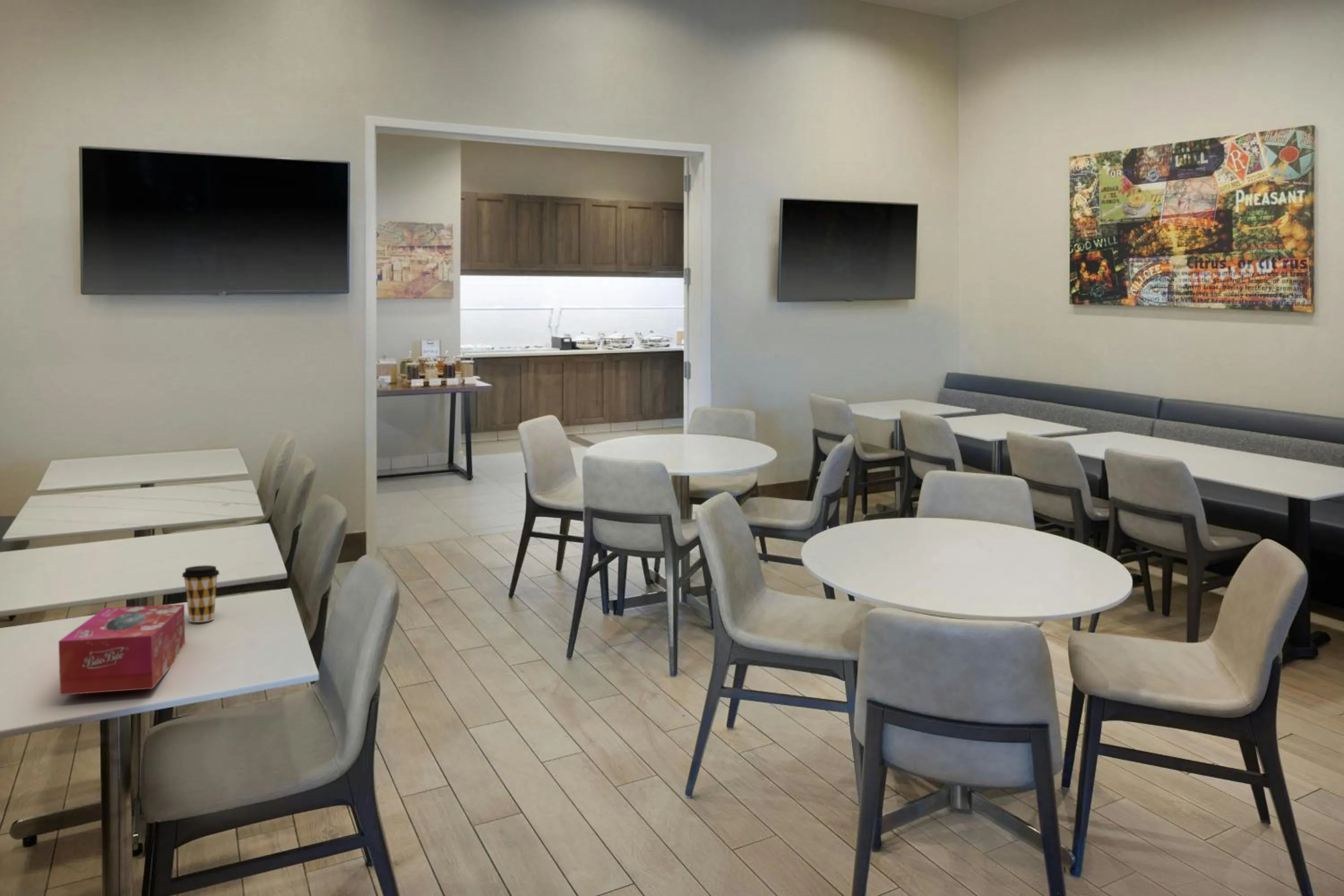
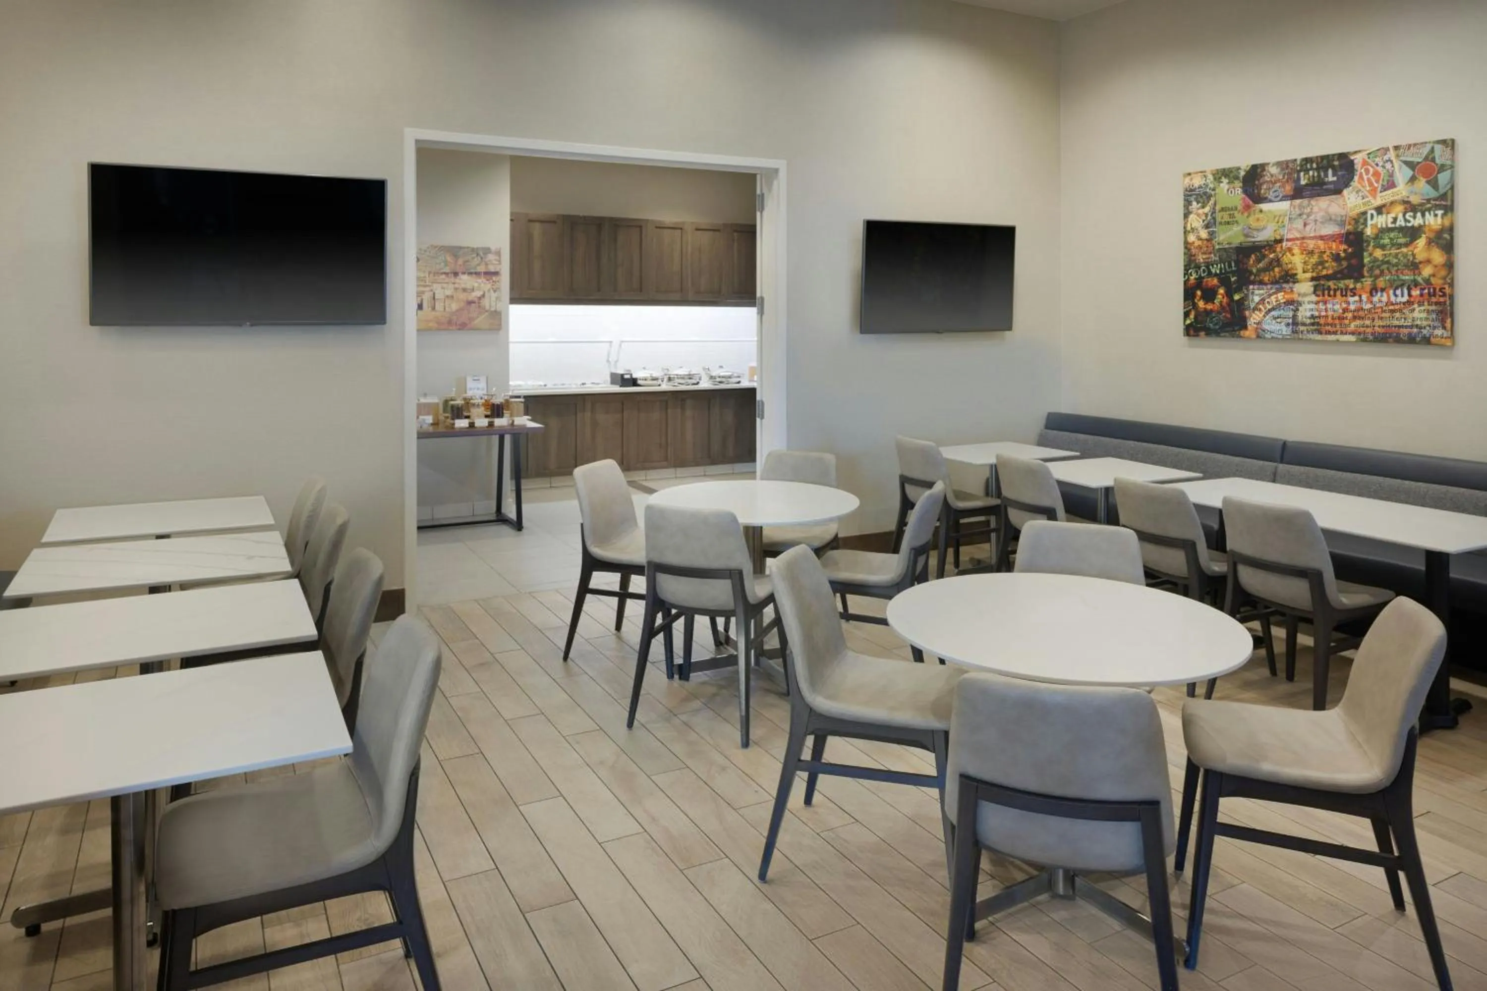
- tissue box [58,603,185,696]
- coffee cup [181,565,220,623]
